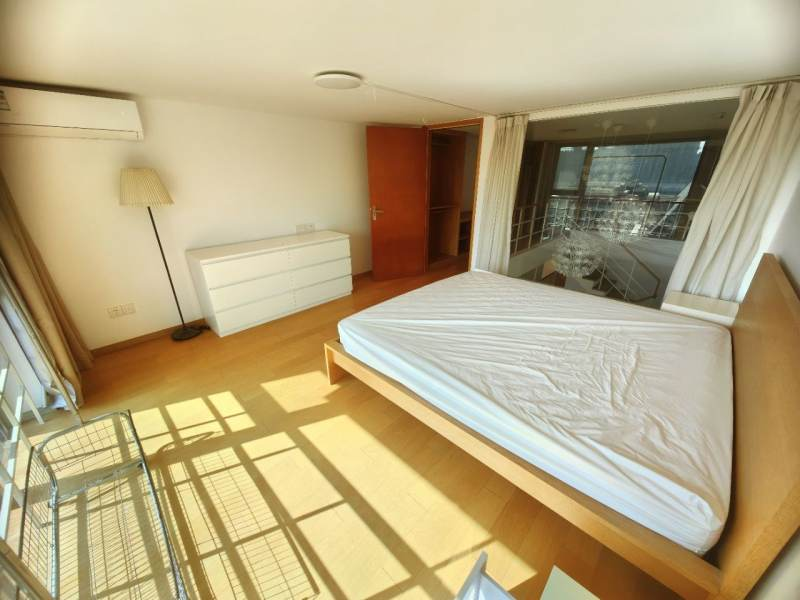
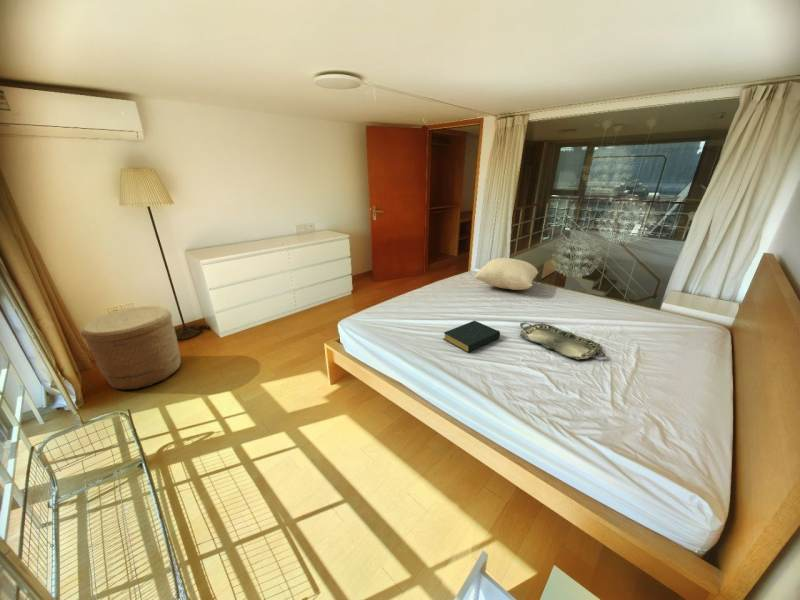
+ basket [80,305,182,391]
+ pillow [474,257,539,291]
+ hardback book [443,320,501,353]
+ serving tray [519,322,607,361]
